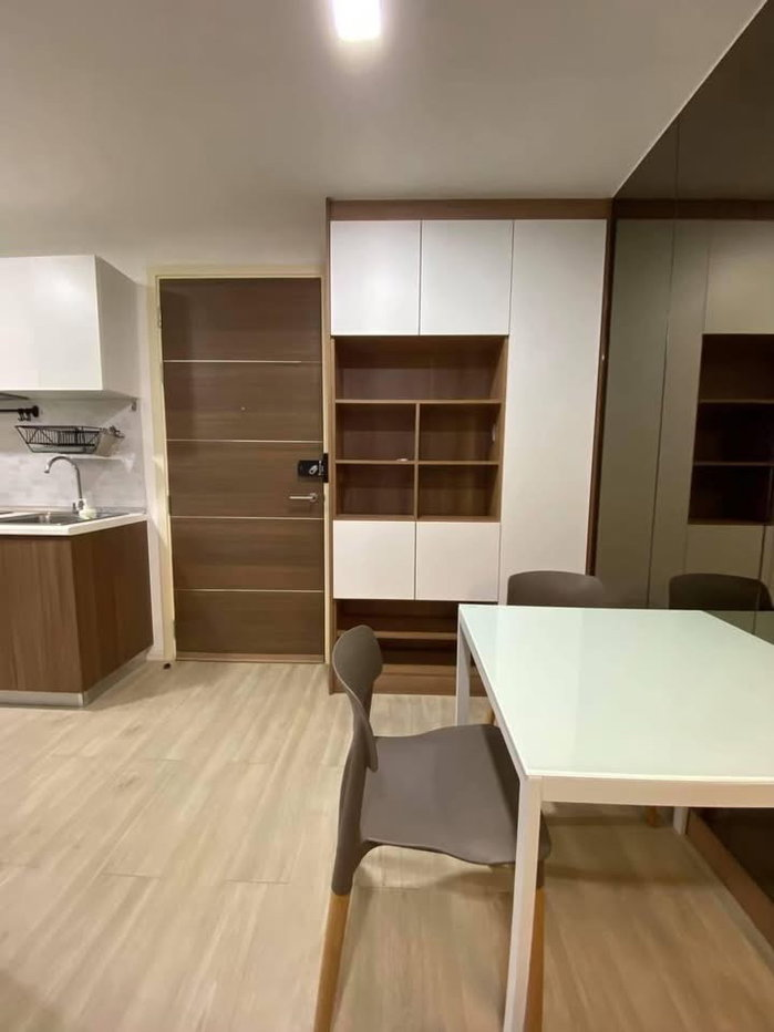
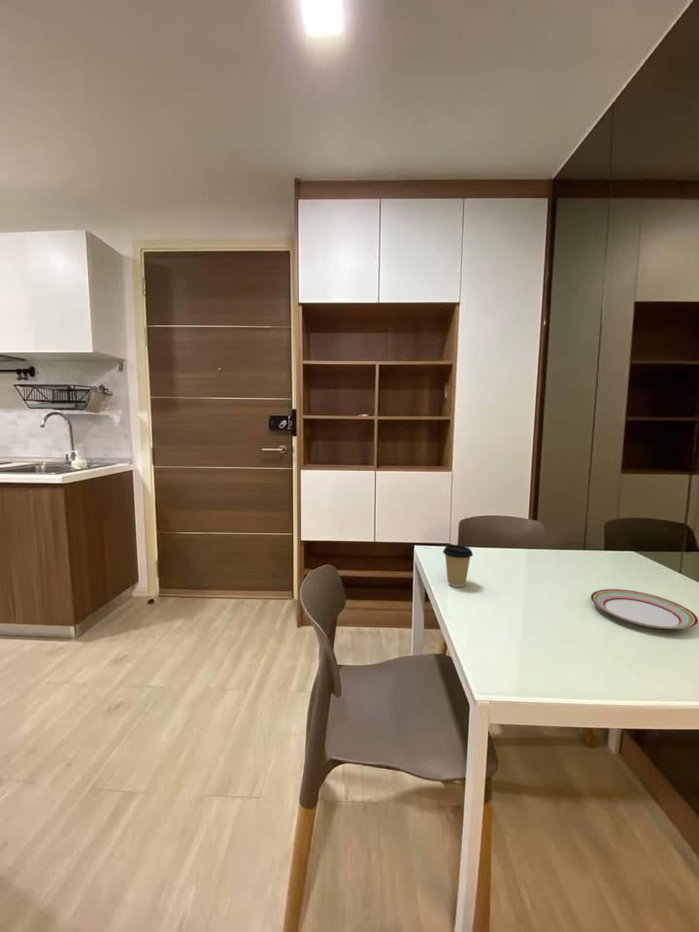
+ plate [590,588,699,630]
+ coffee cup [442,543,474,588]
